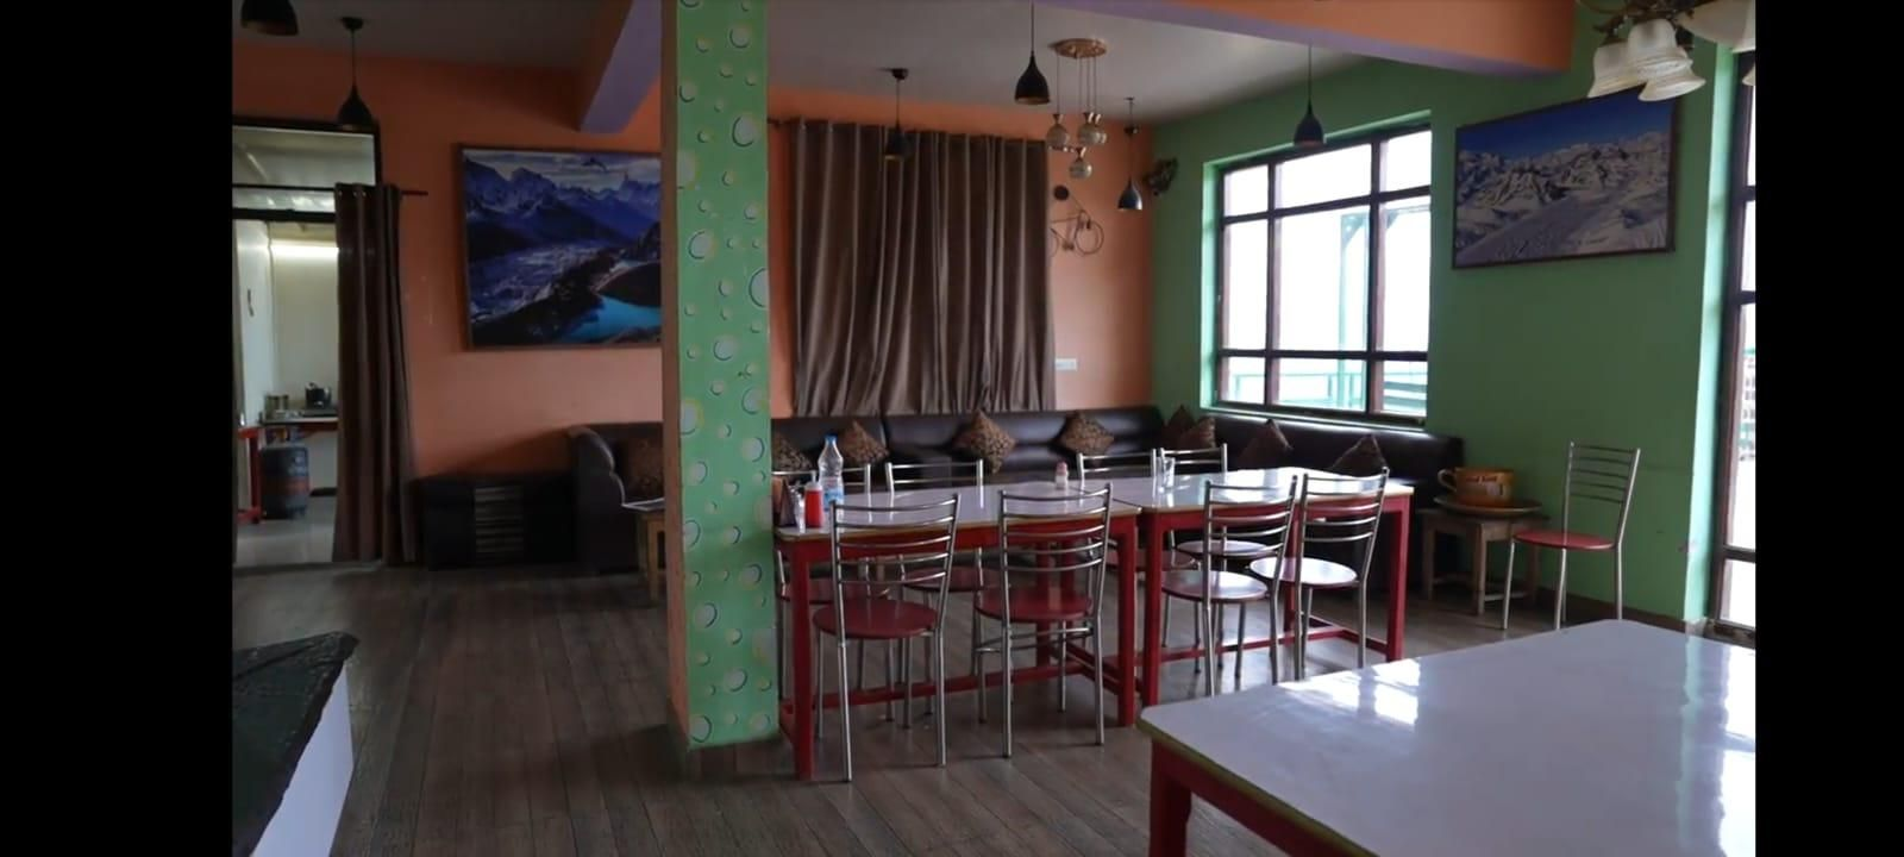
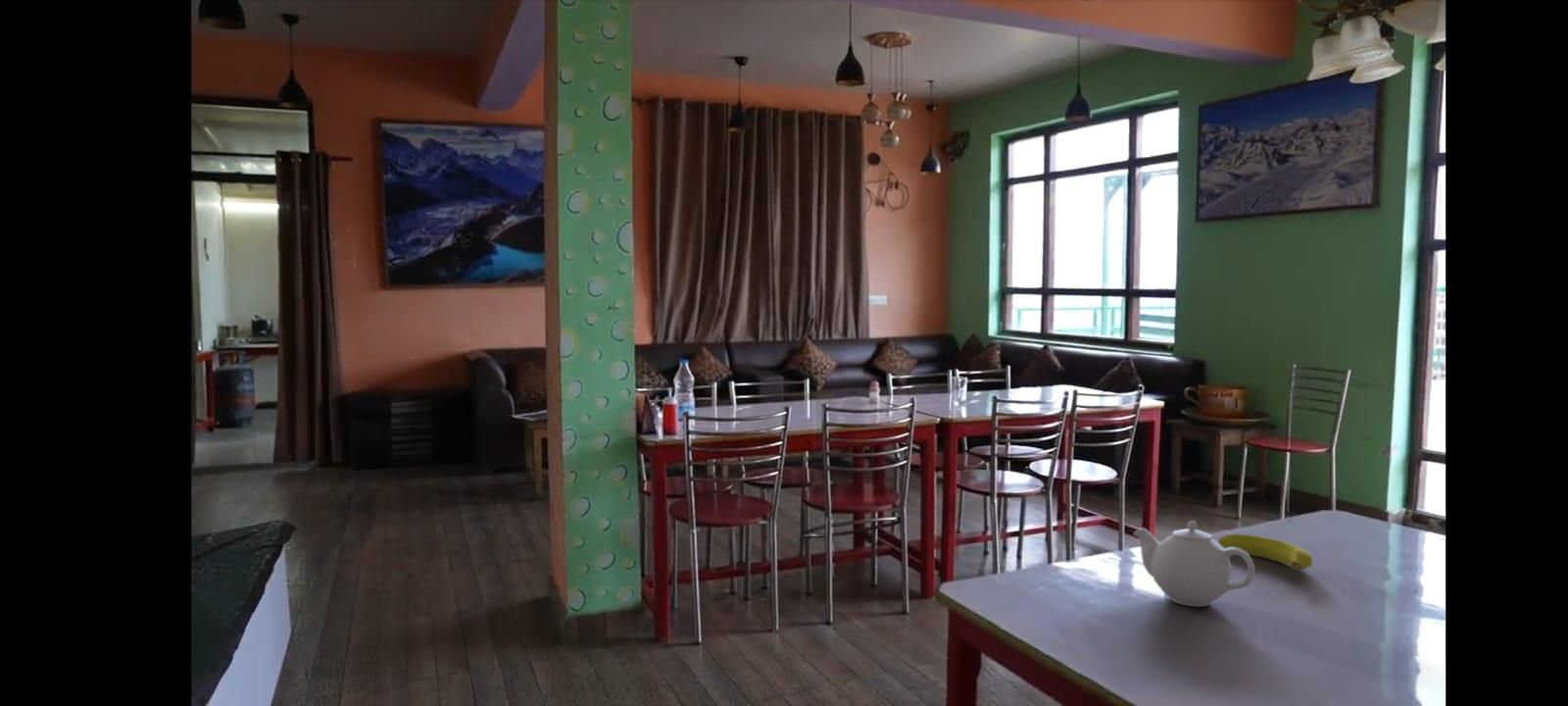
+ fruit [1217,532,1313,572]
+ teapot [1132,520,1255,607]
